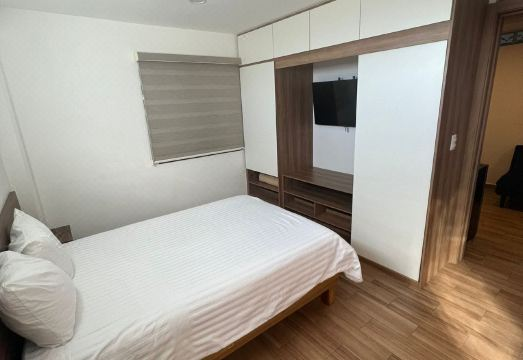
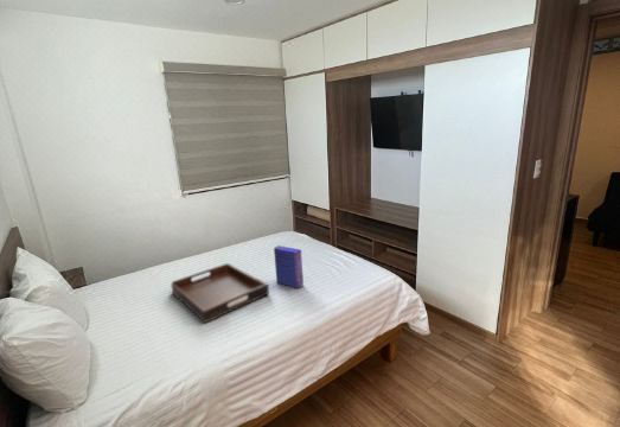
+ cereal box [273,244,305,289]
+ serving tray [170,262,270,324]
